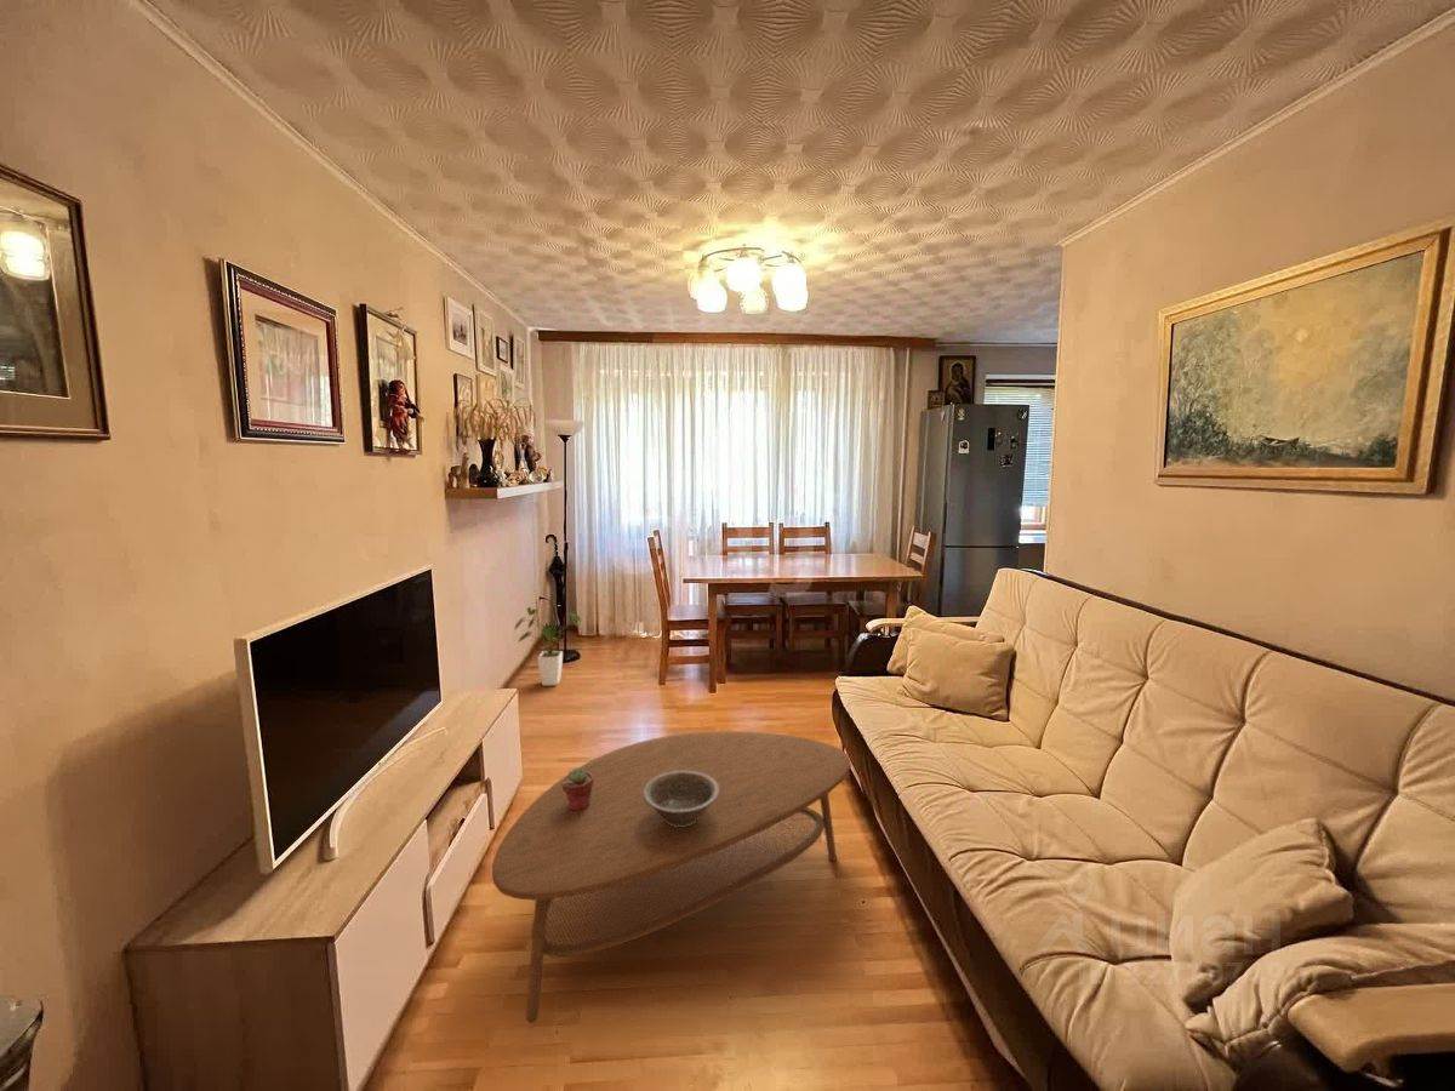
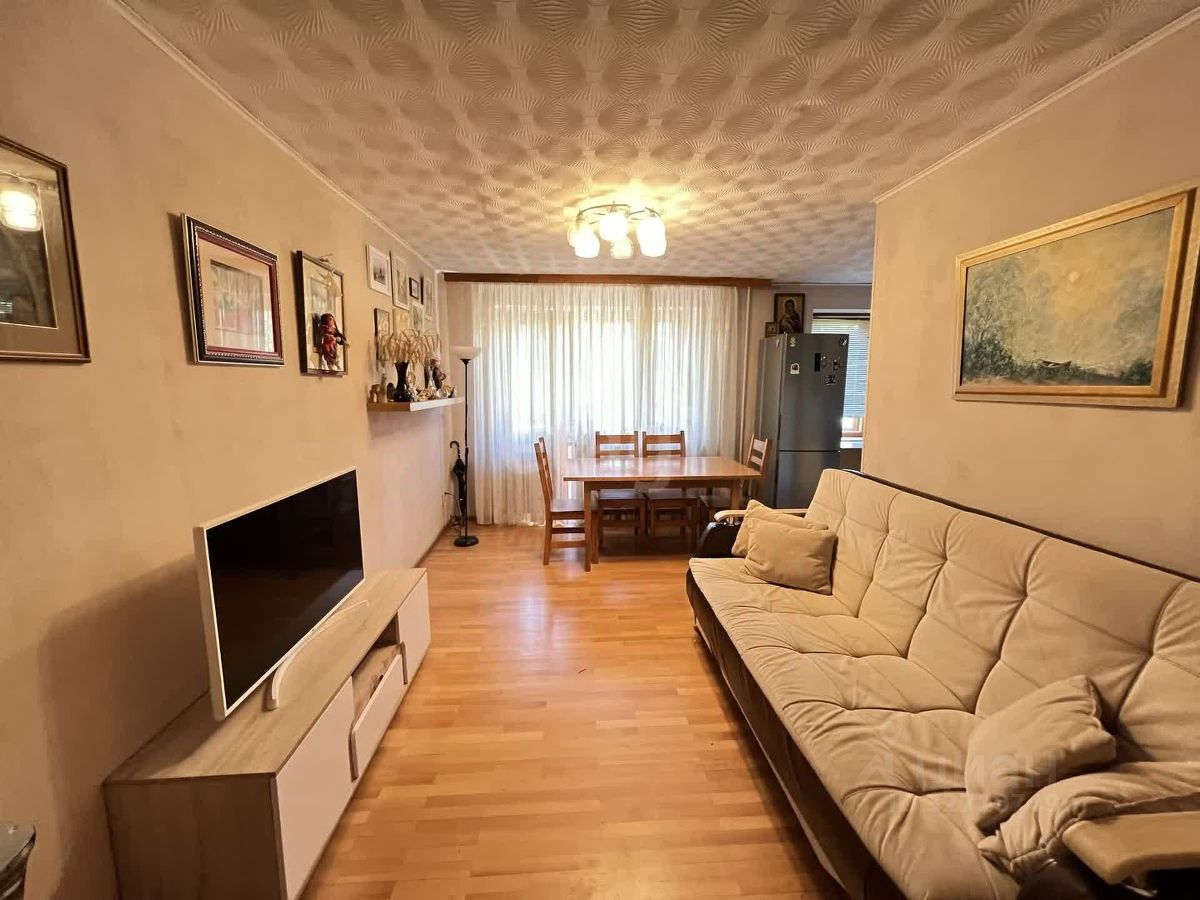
- coffee table [491,730,851,1024]
- house plant [514,606,582,687]
- decorative bowl [643,771,719,827]
- potted succulent [563,766,594,811]
